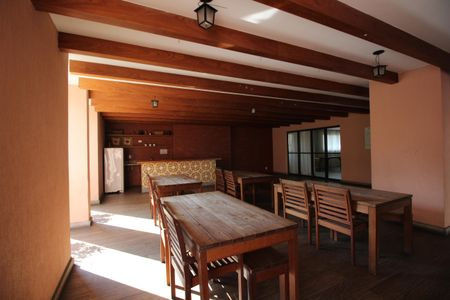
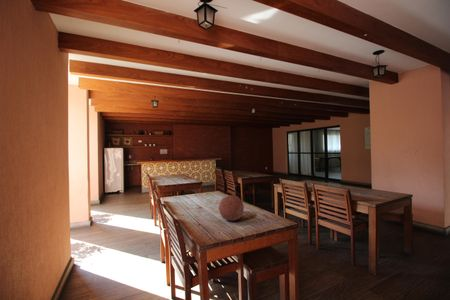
+ decorative ball [218,194,245,222]
